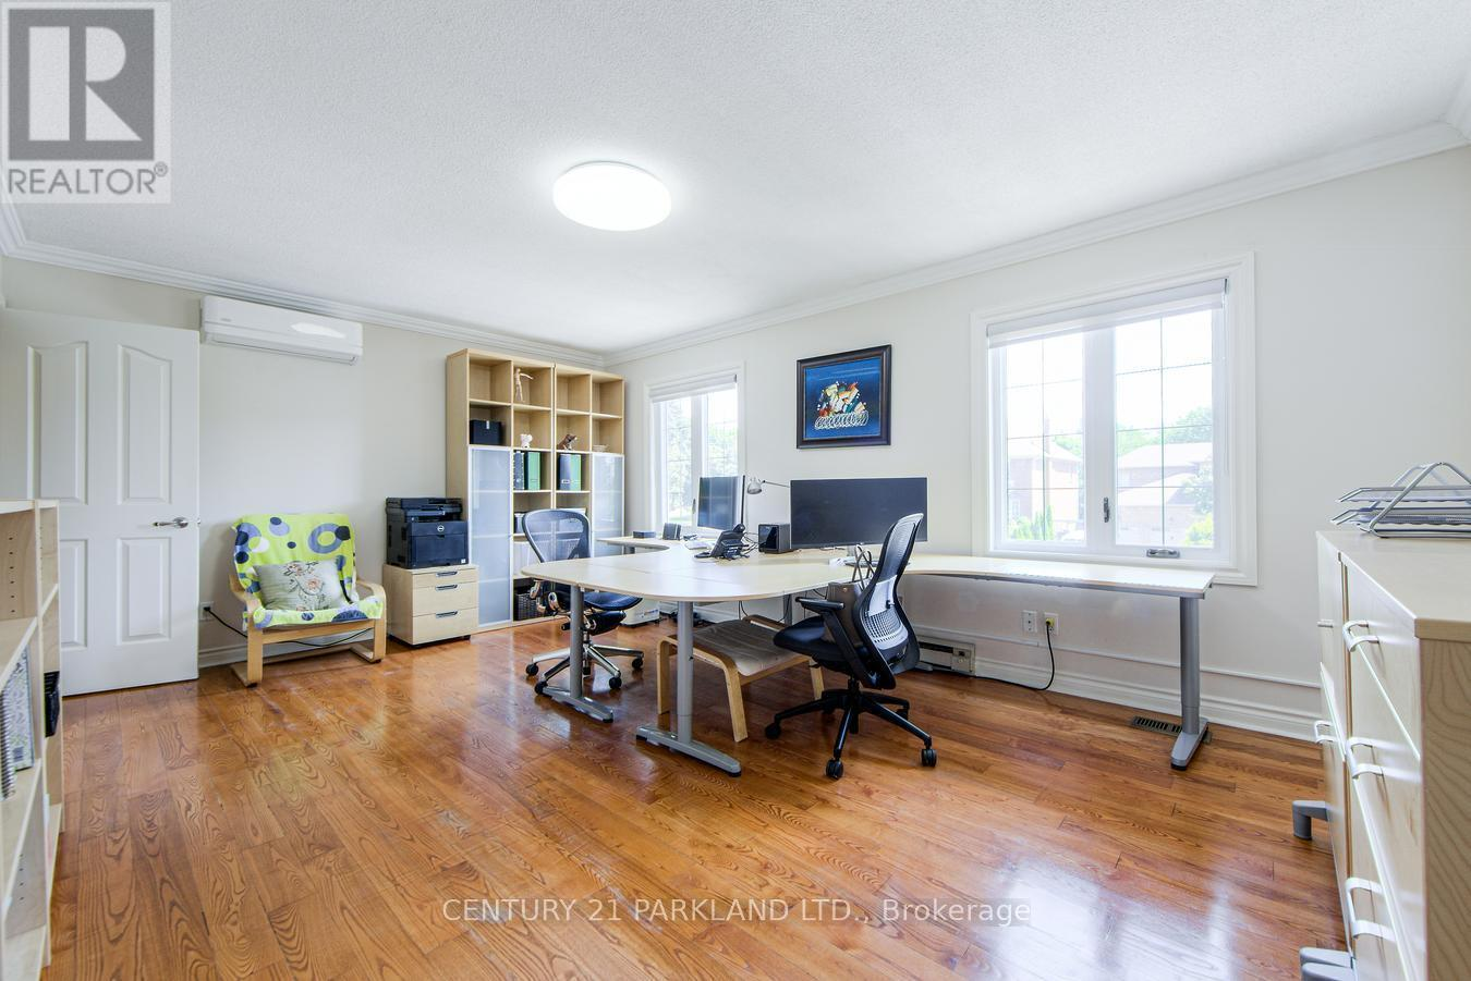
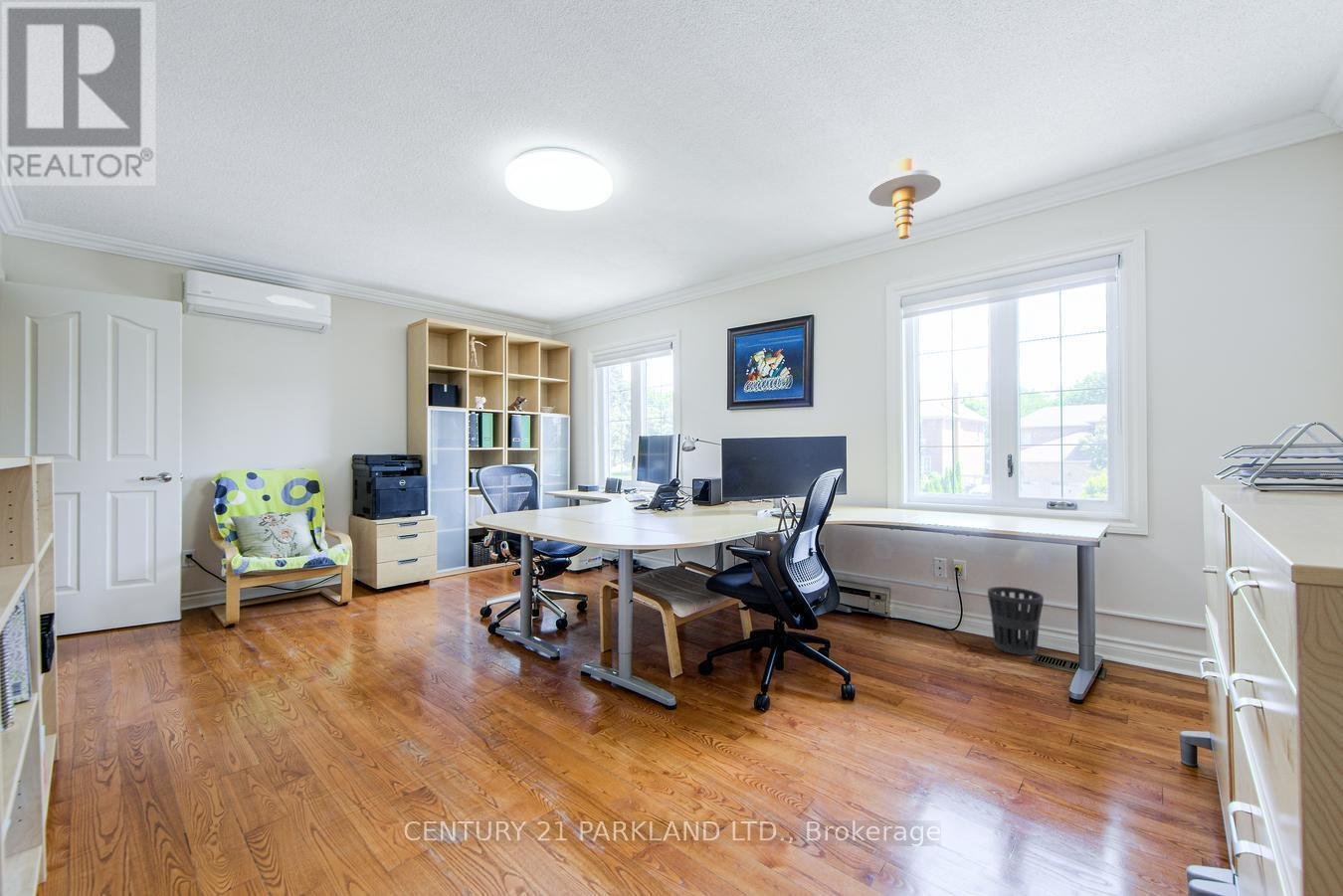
+ wastebasket [987,586,1045,656]
+ ceiling light fixture [867,157,942,241]
